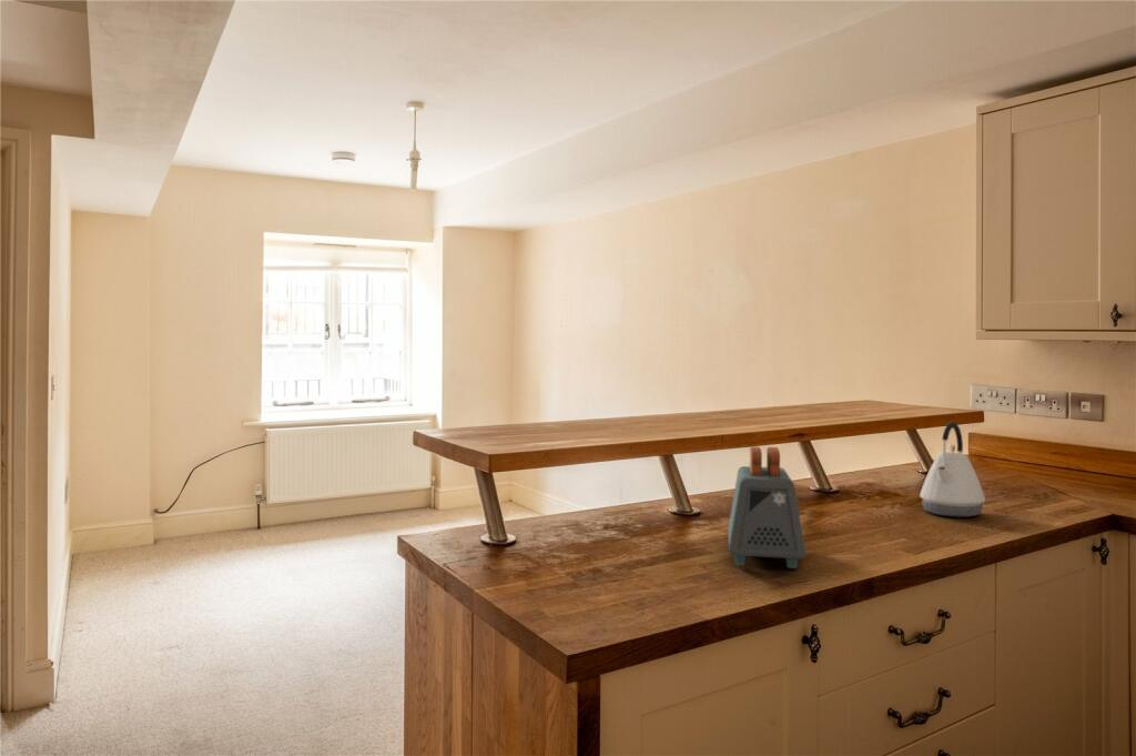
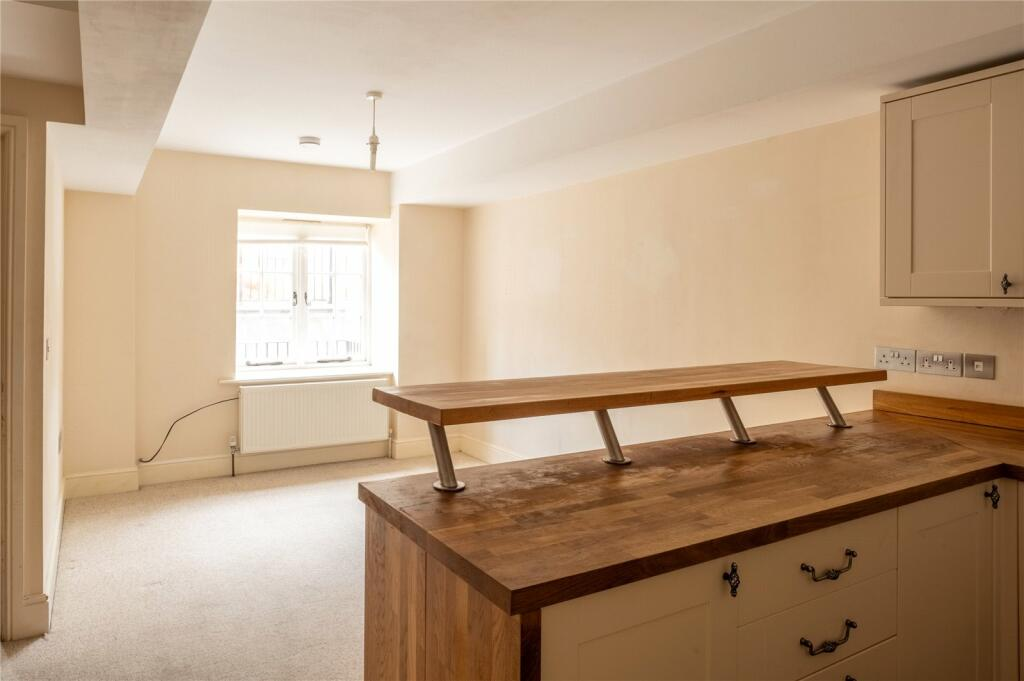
- toaster [727,445,807,569]
- kettle [919,421,986,518]
